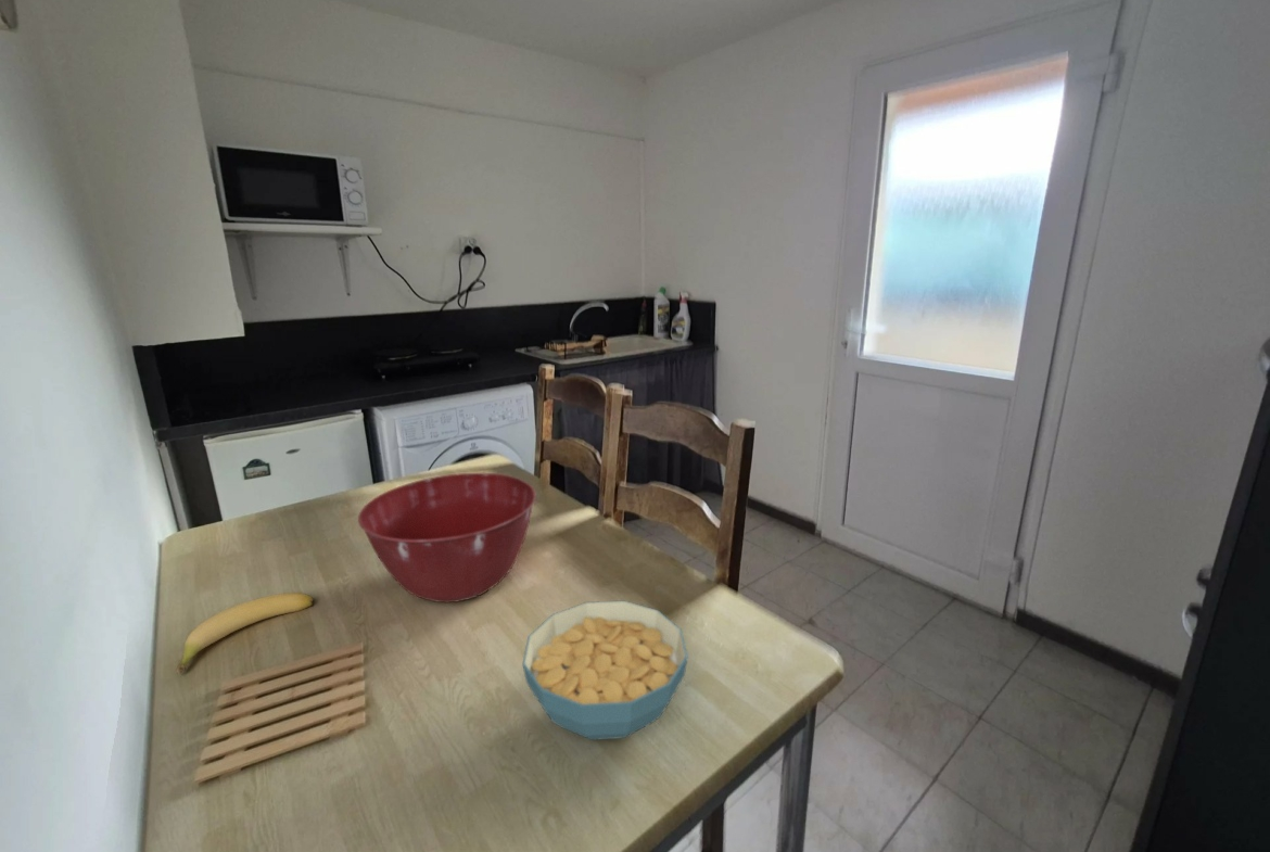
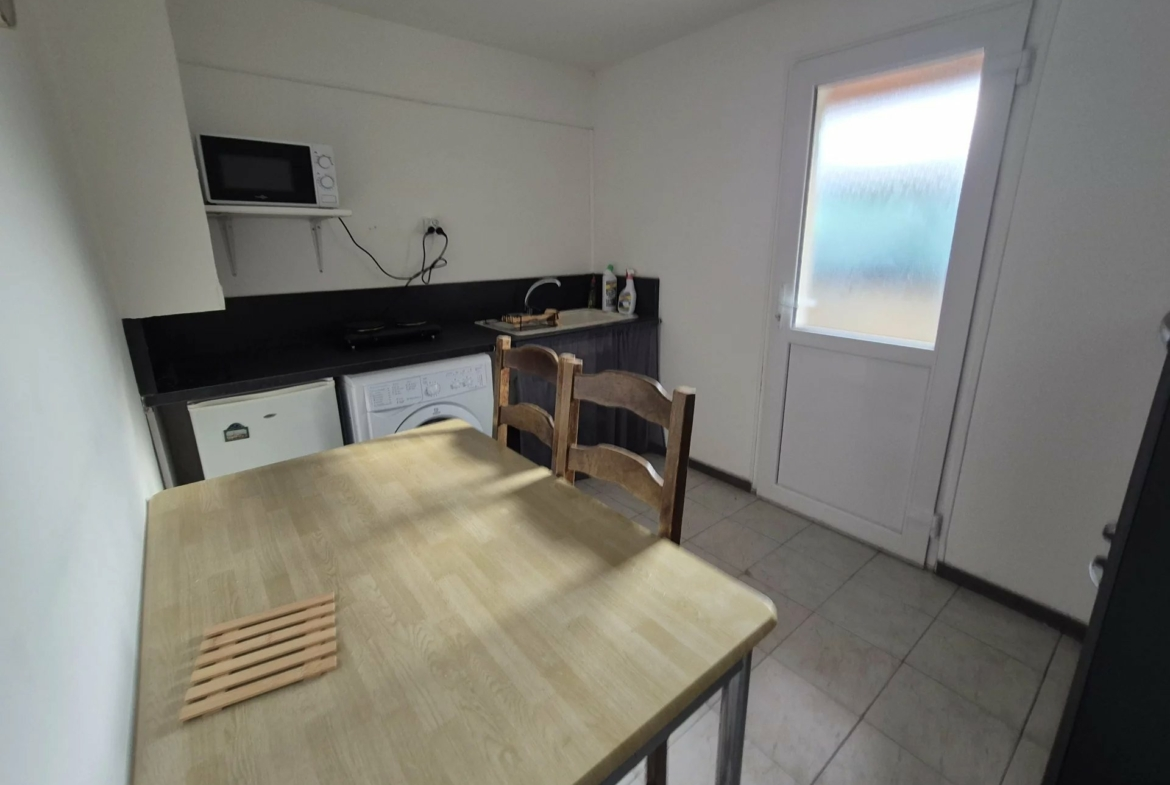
- cereal bowl [521,600,689,741]
- mixing bowl [357,472,537,603]
- banana [175,592,315,675]
